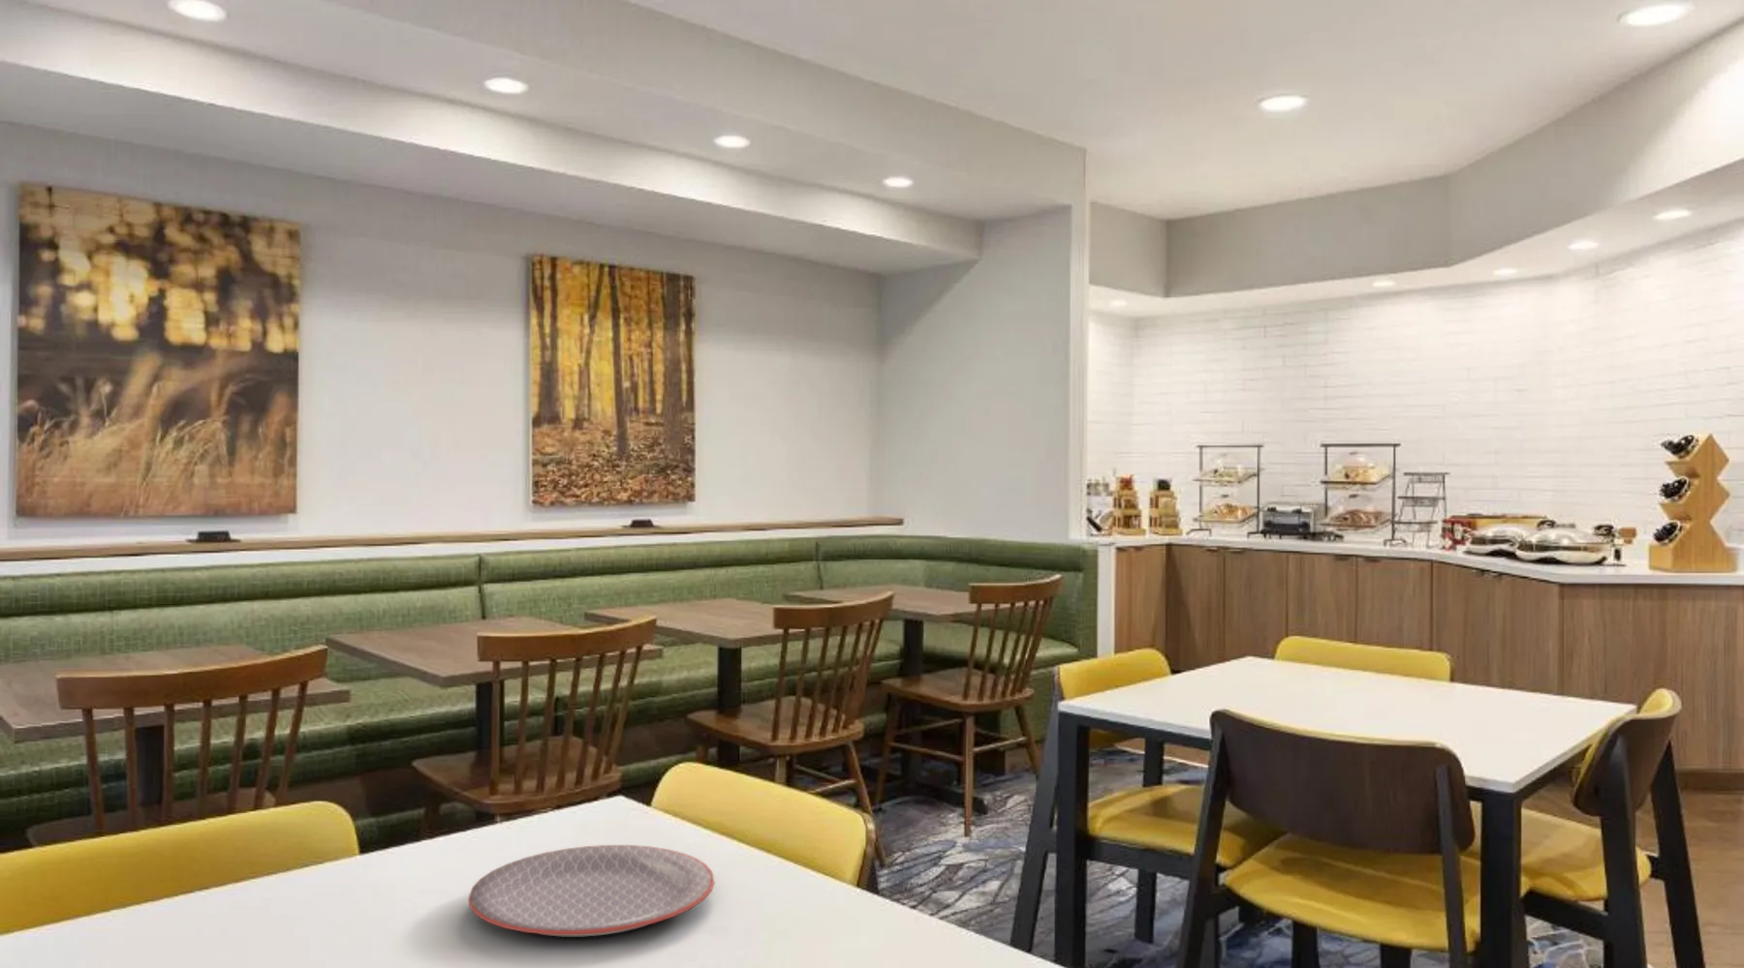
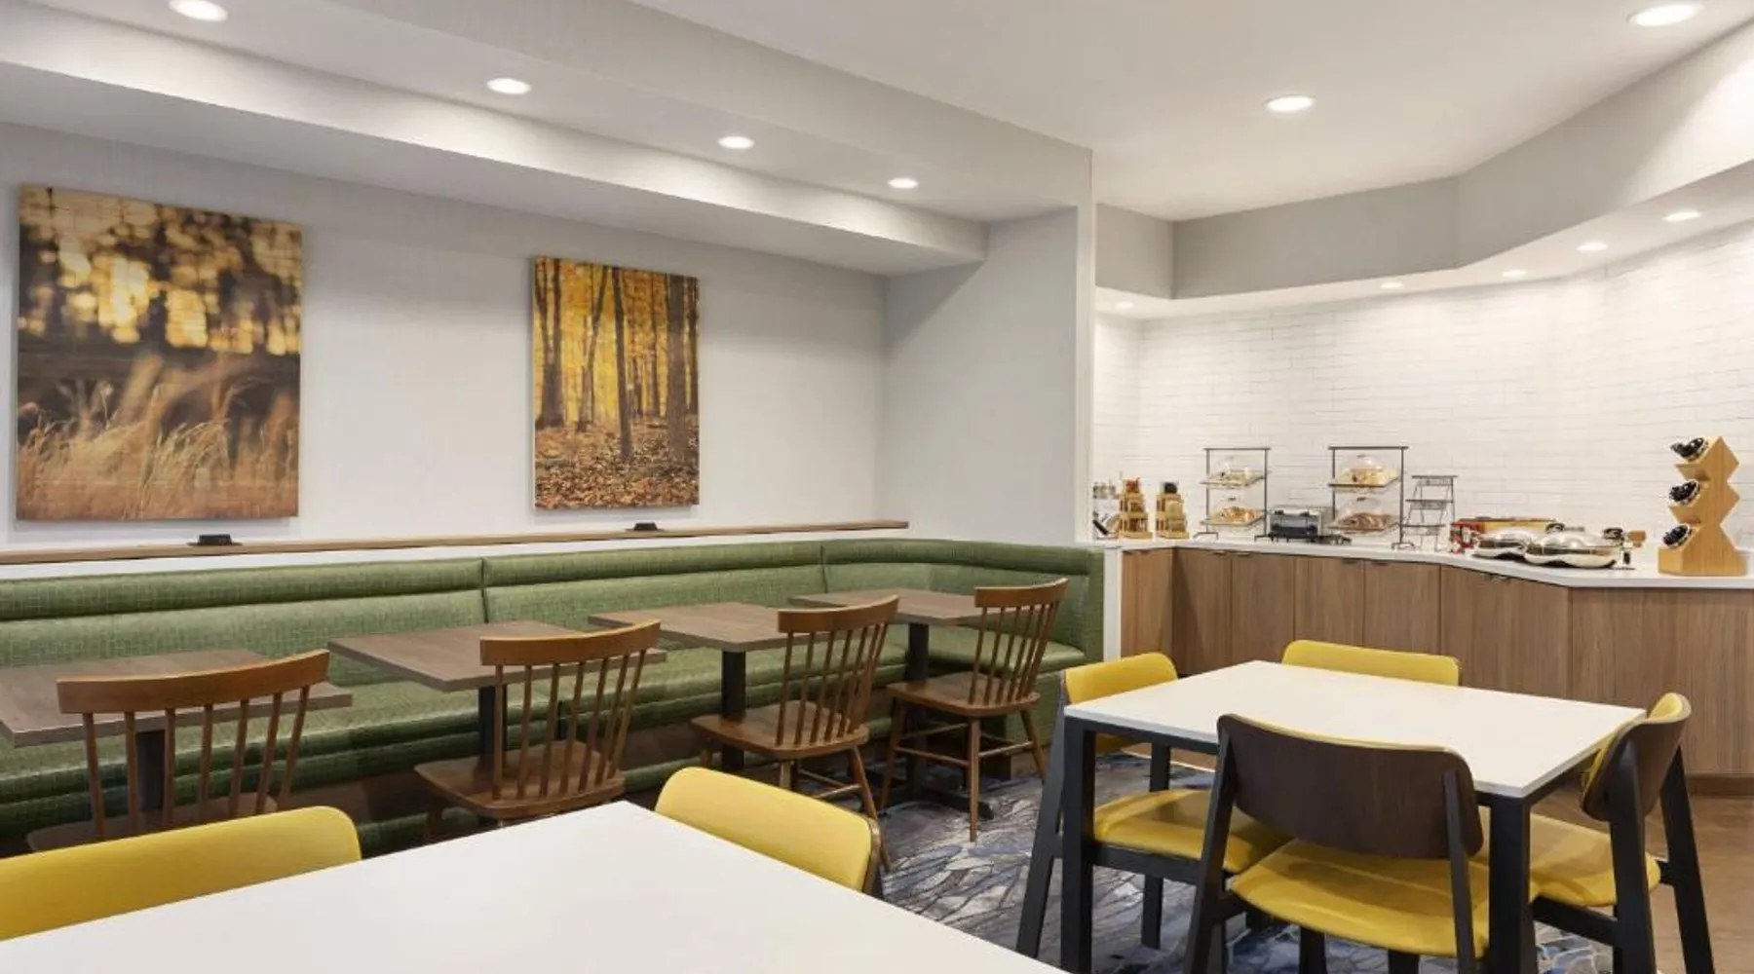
- plate [466,844,716,937]
